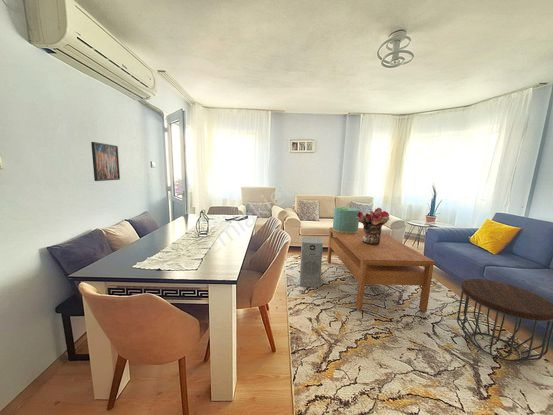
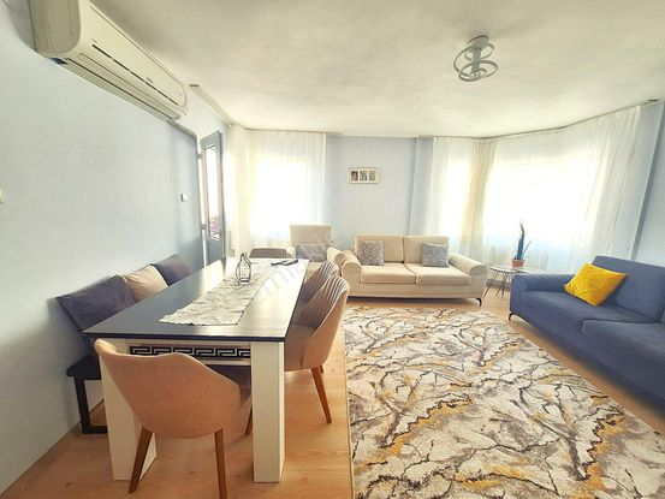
- coffee table [326,226,436,313]
- bouquet [356,207,390,245]
- decorative container [332,206,361,234]
- air purifier [299,236,324,288]
- side table [456,278,553,363]
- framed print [90,141,121,182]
